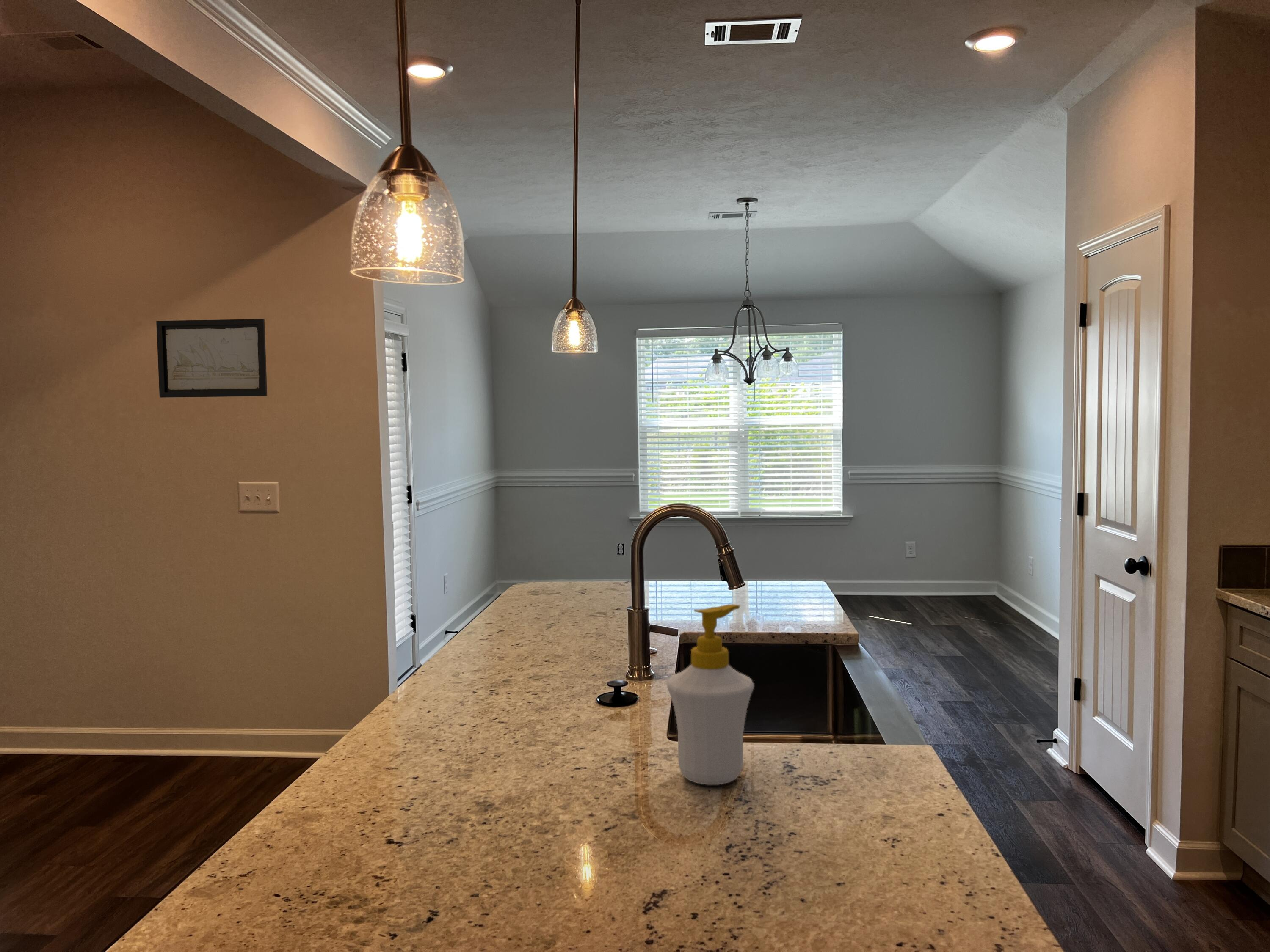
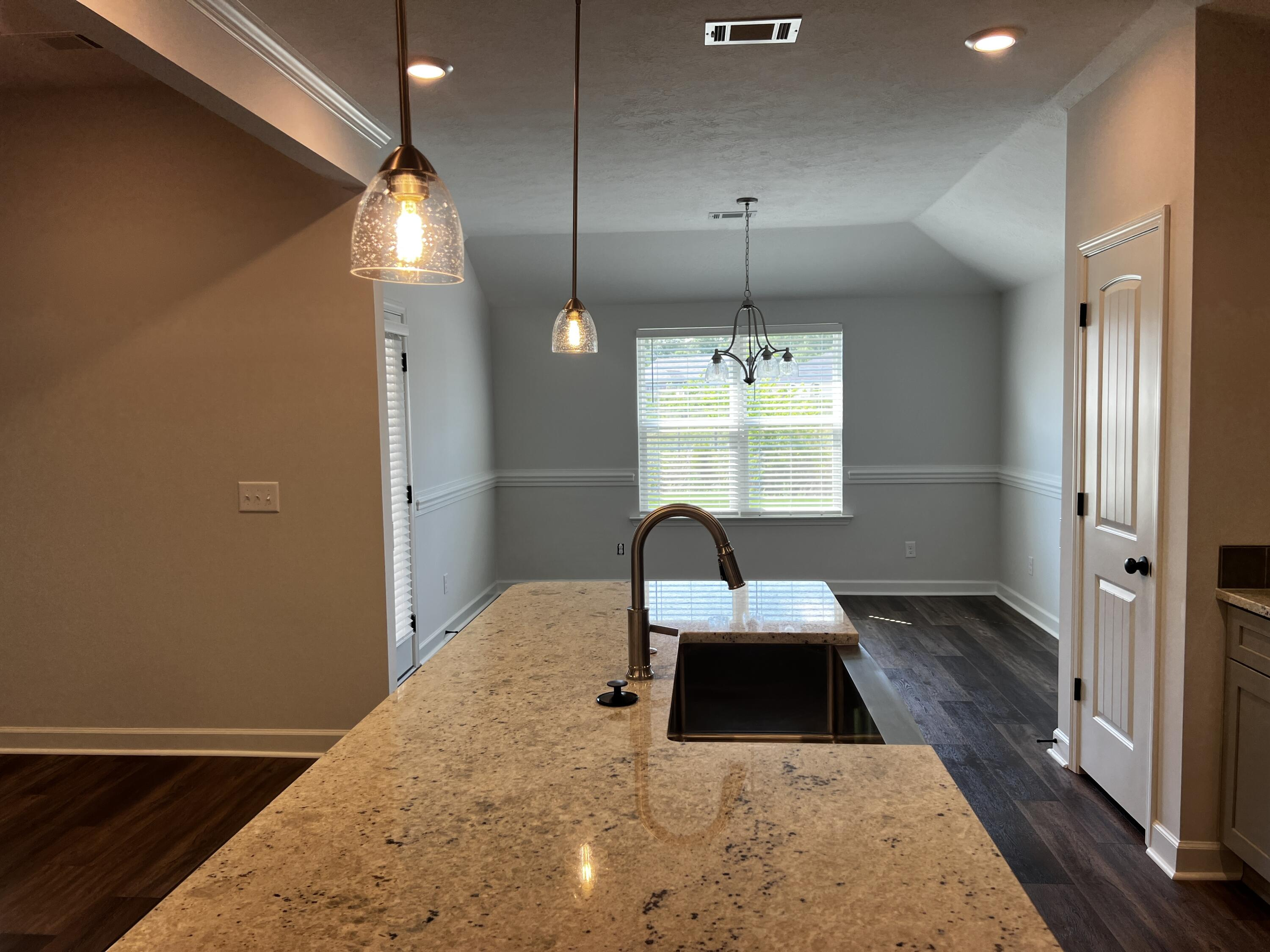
- soap bottle [666,604,754,785]
- wall art [156,319,268,398]
